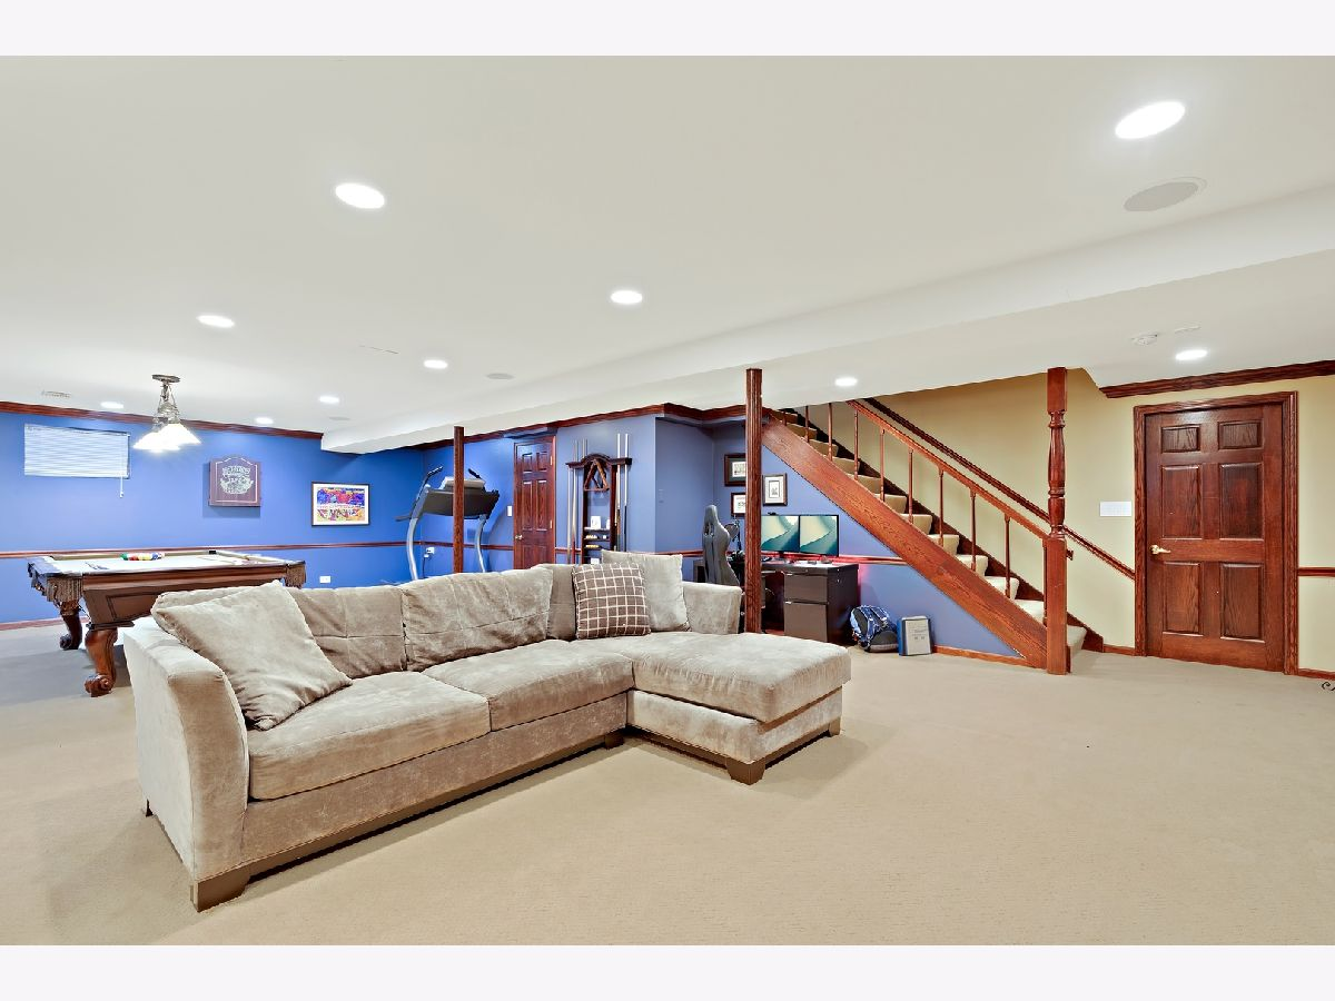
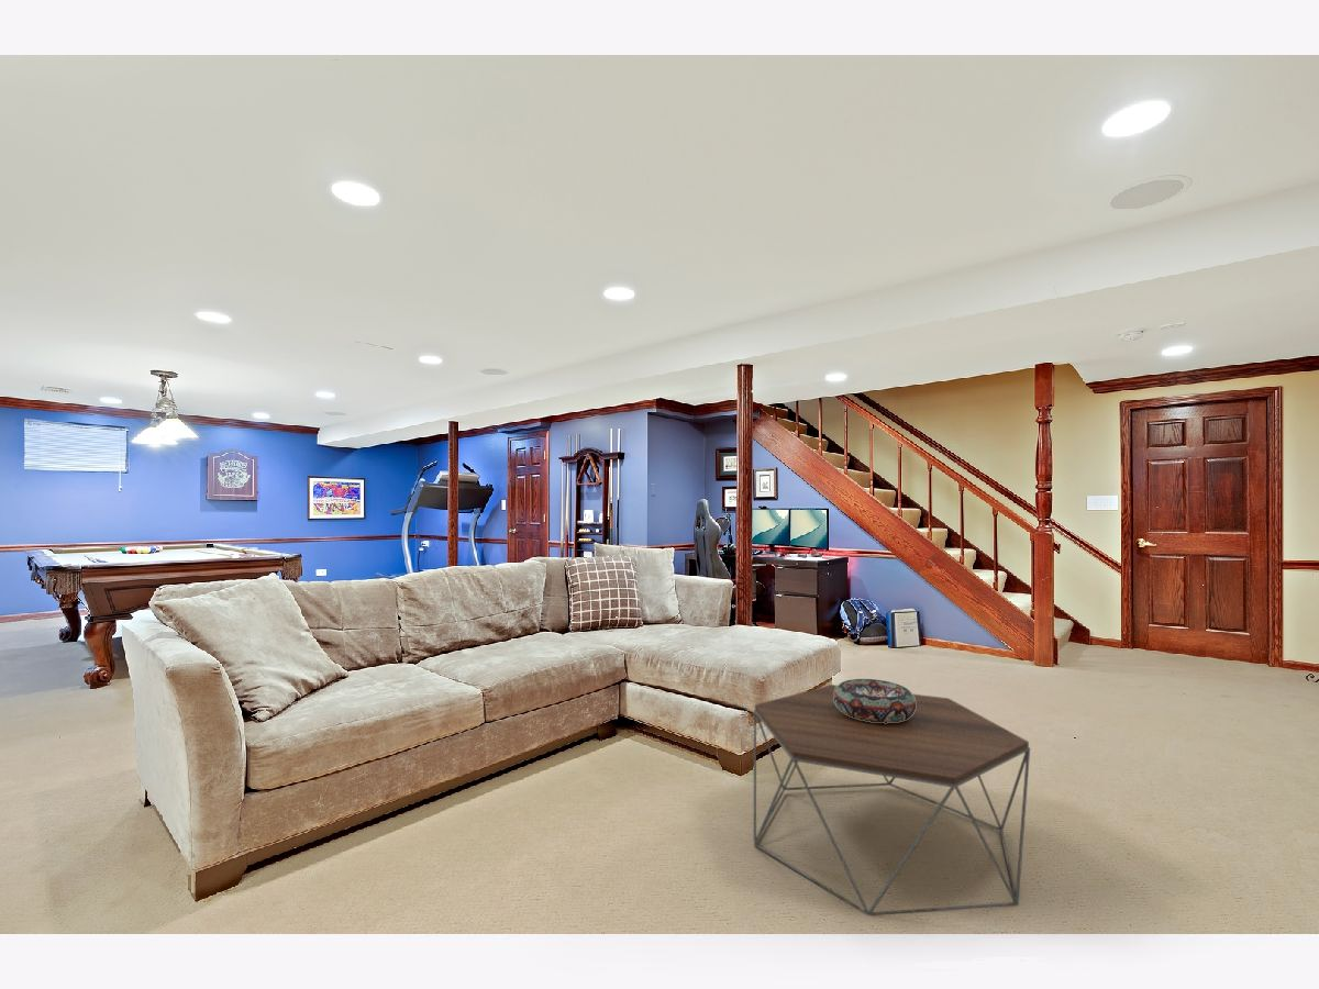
+ decorative bowl [834,678,916,723]
+ coffee table [752,684,1032,916]
